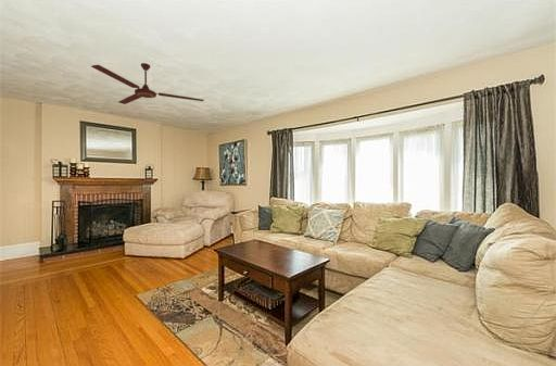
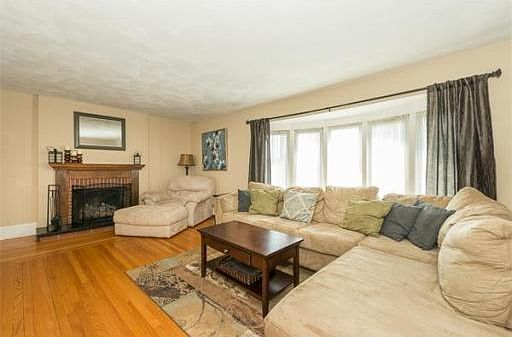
- ceiling fan [90,62,205,105]
